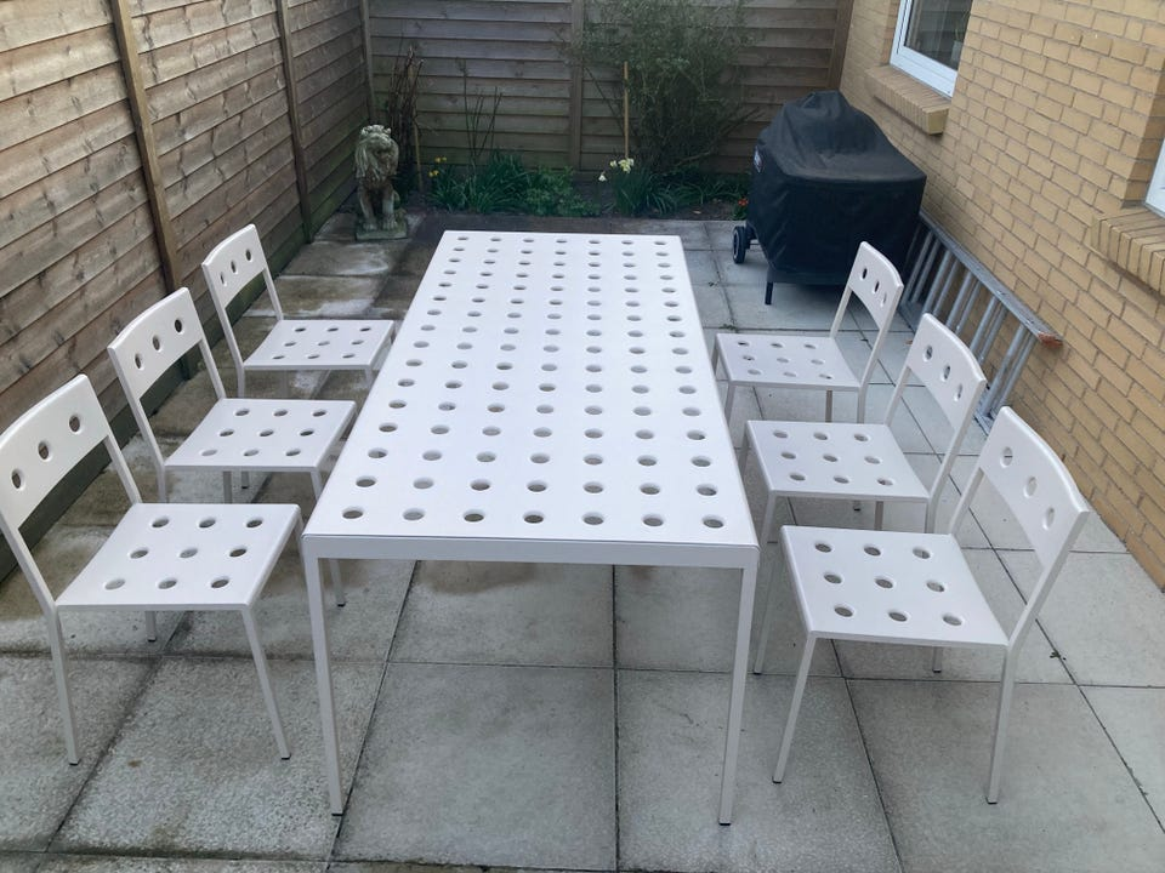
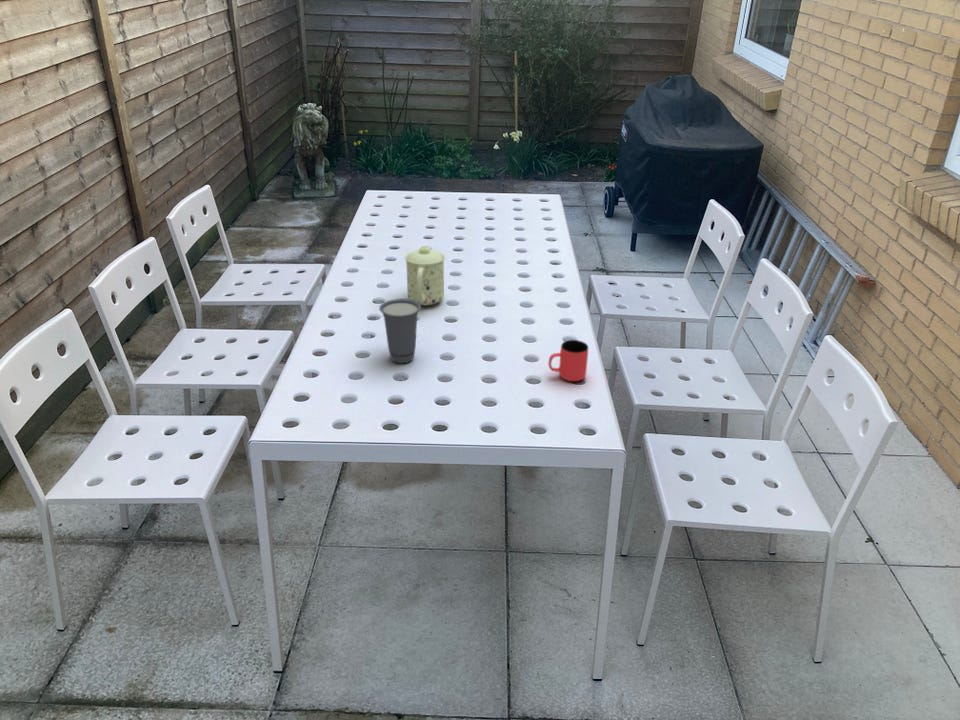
+ mug [404,245,446,307]
+ cup [548,339,589,382]
+ cup [378,298,422,364]
